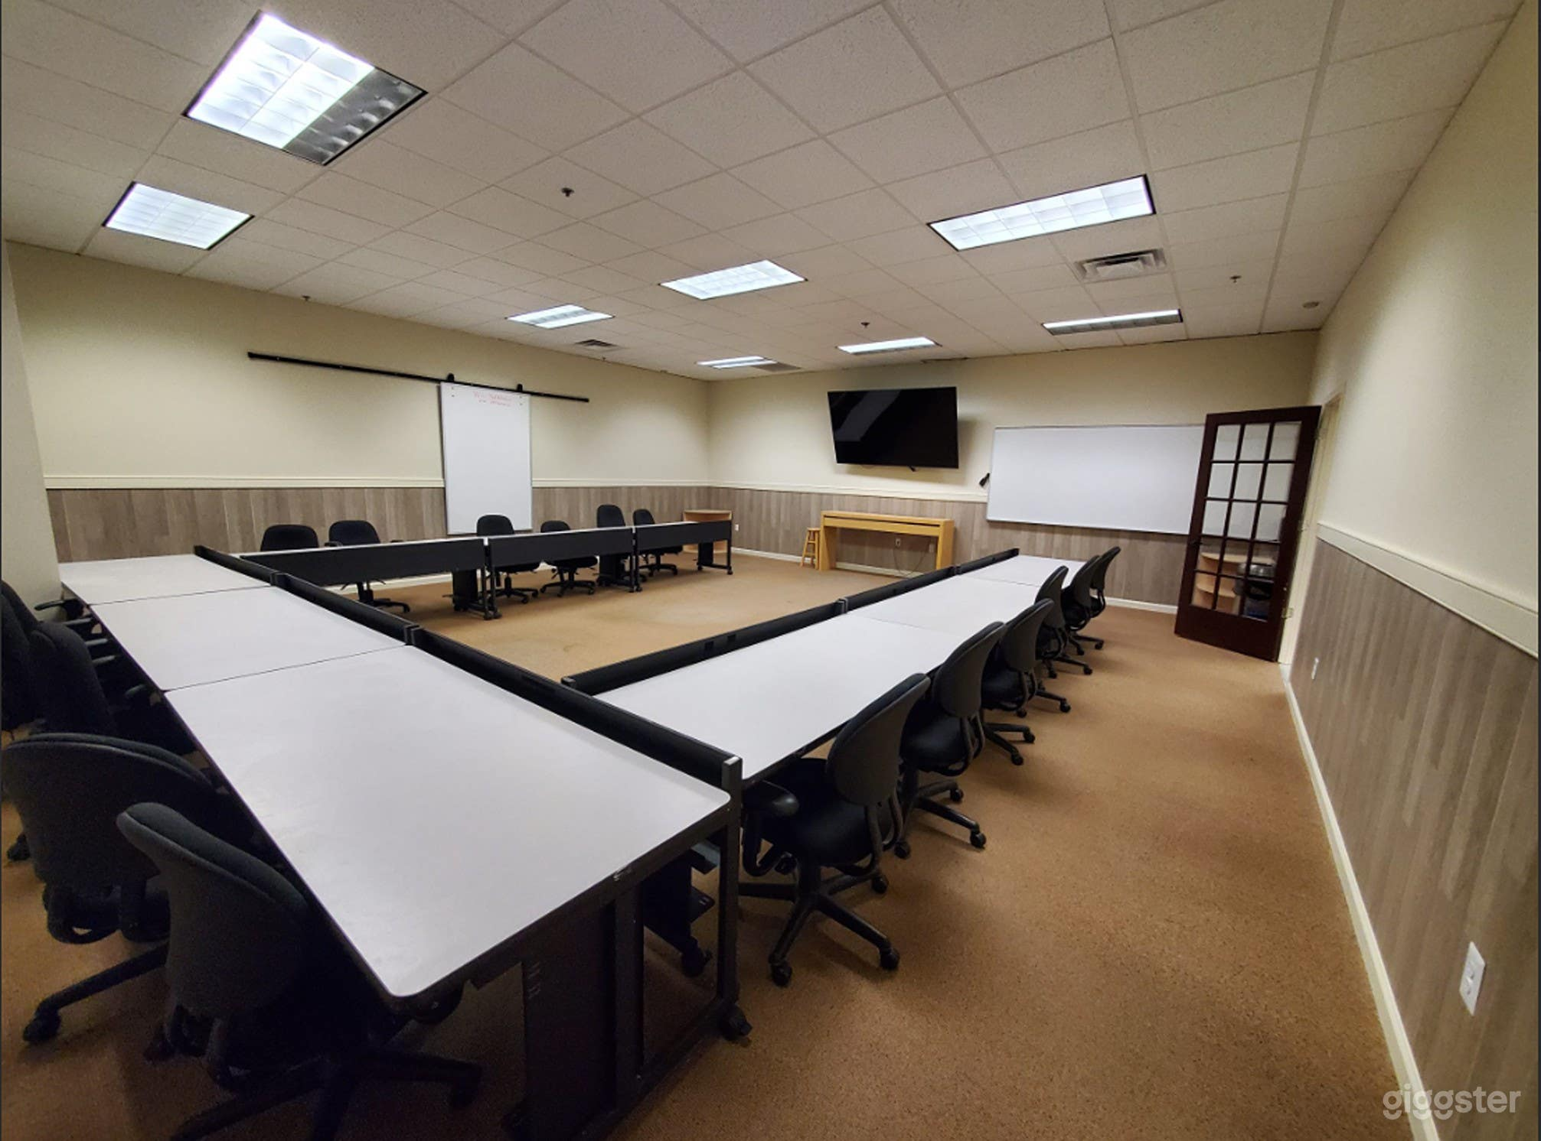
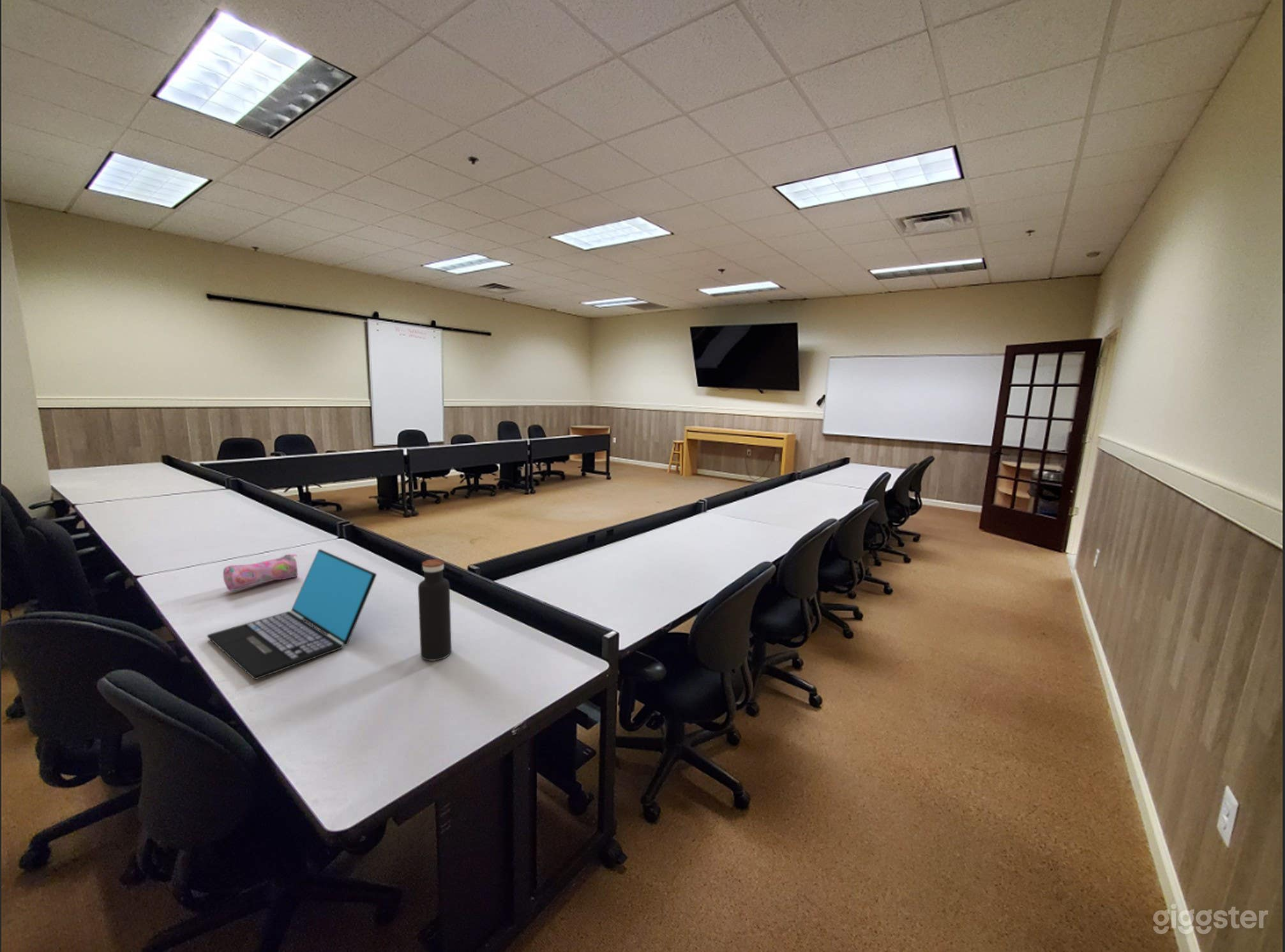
+ water bottle [417,558,452,661]
+ laptop [207,549,377,680]
+ pencil case [223,553,298,591]
